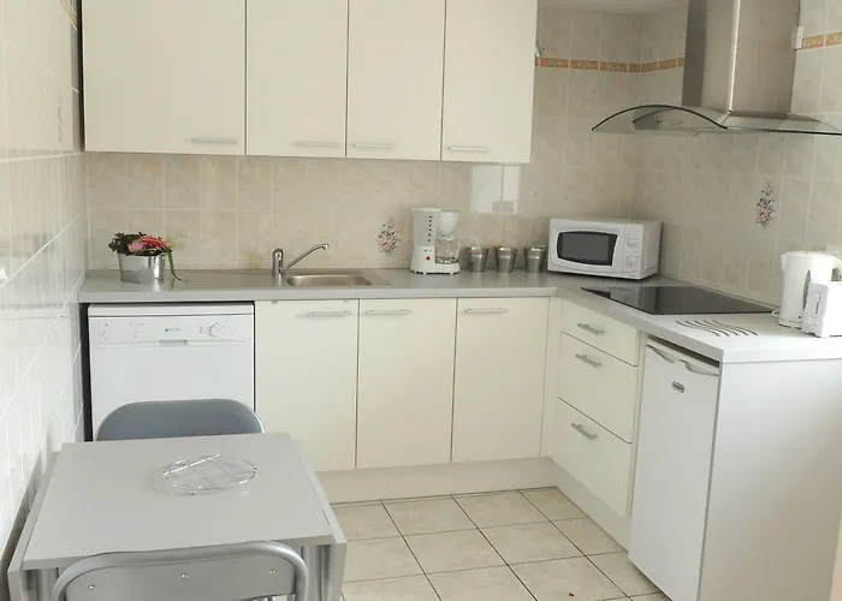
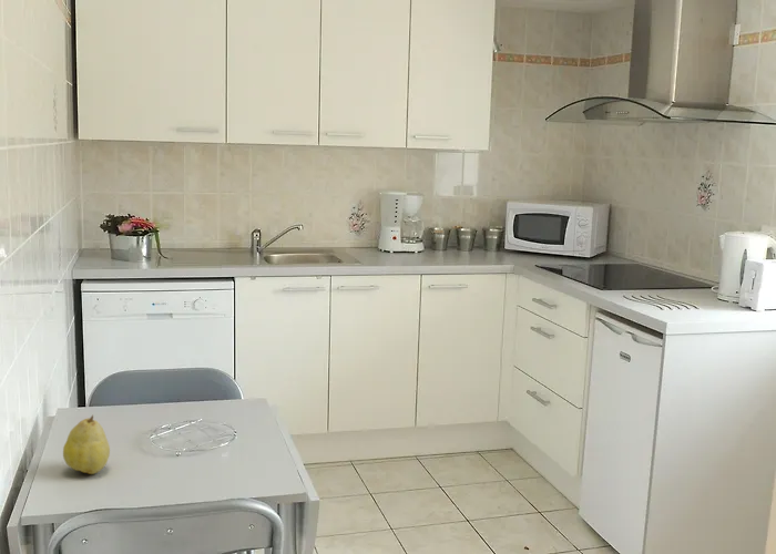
+ fruit [62,414,111,475]
